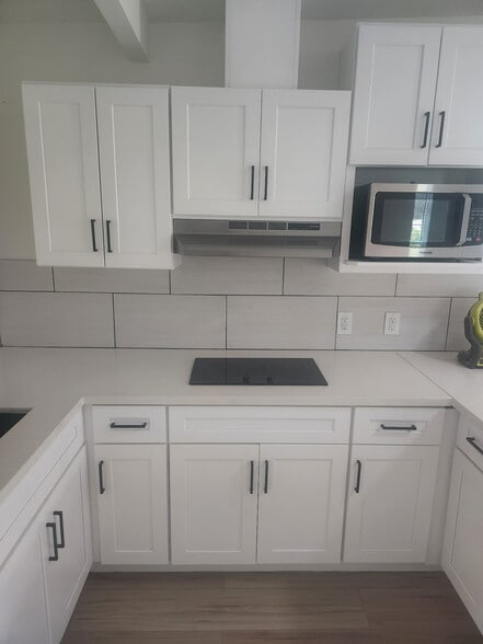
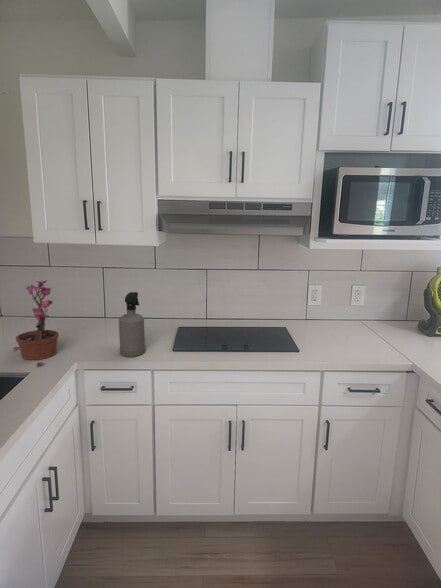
+ potted plant [13,279,60,367]
+ spray bottle [118,291,147,358]
